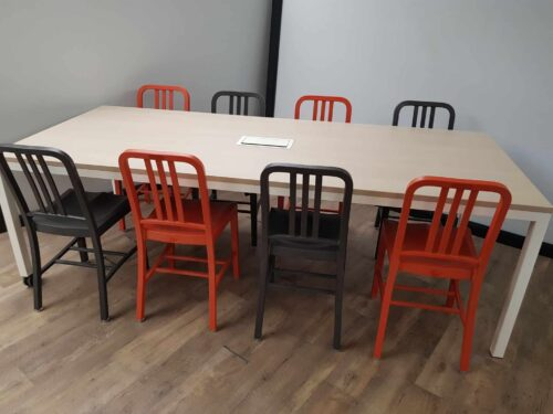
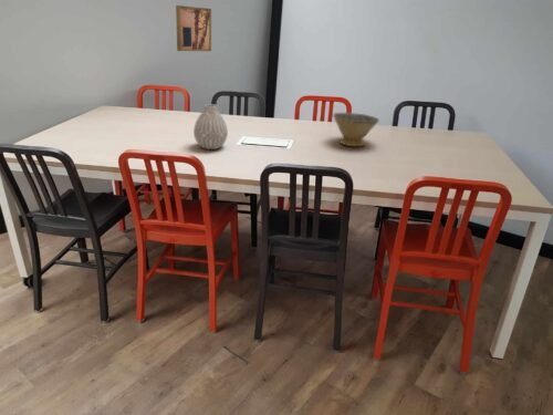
+ vase [192,103,229,151]
+ bowl [332,112,380,147]
+ wall art [175,4,212,52]
